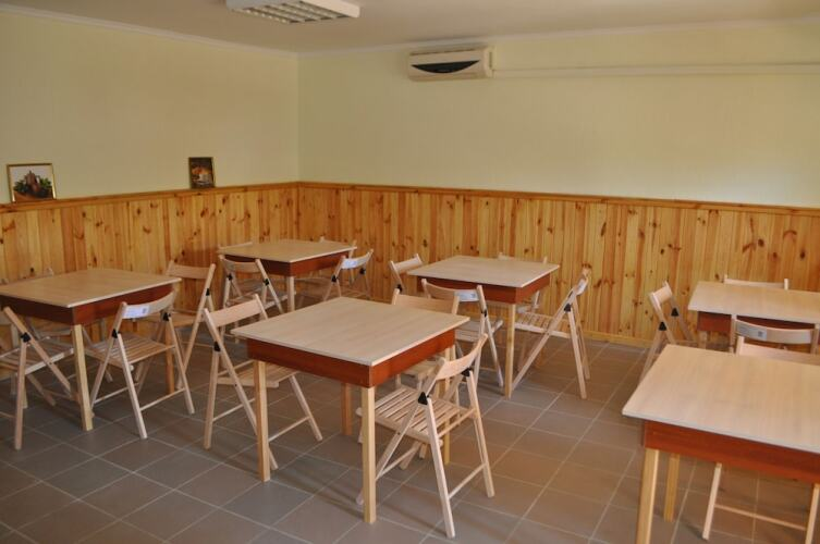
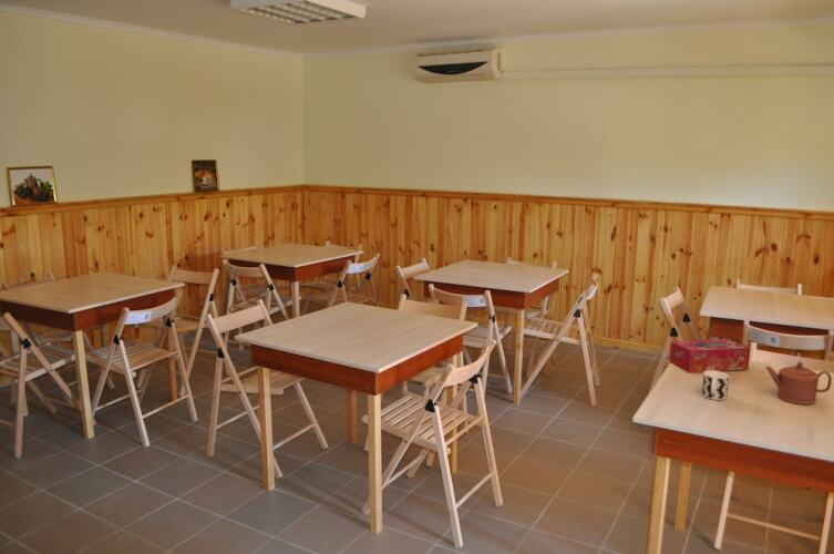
+ cup [701,371,730,401]
+ tissue box [668,338,751,373]
+ teapot [765,360,833,406]
